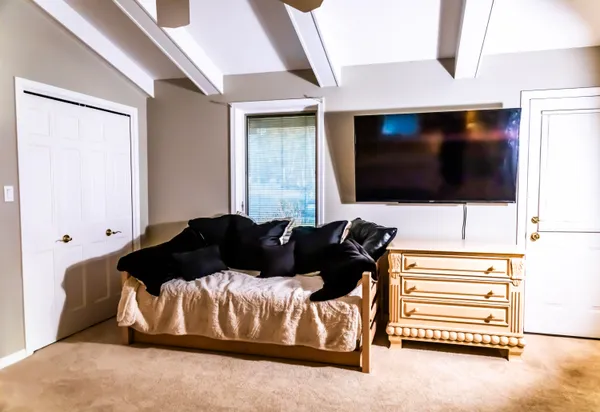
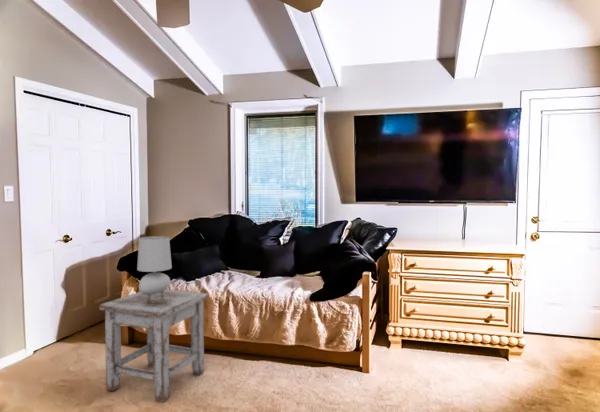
+ table lamp [136,235,173,299]
+ stool [98,289,210,403]
